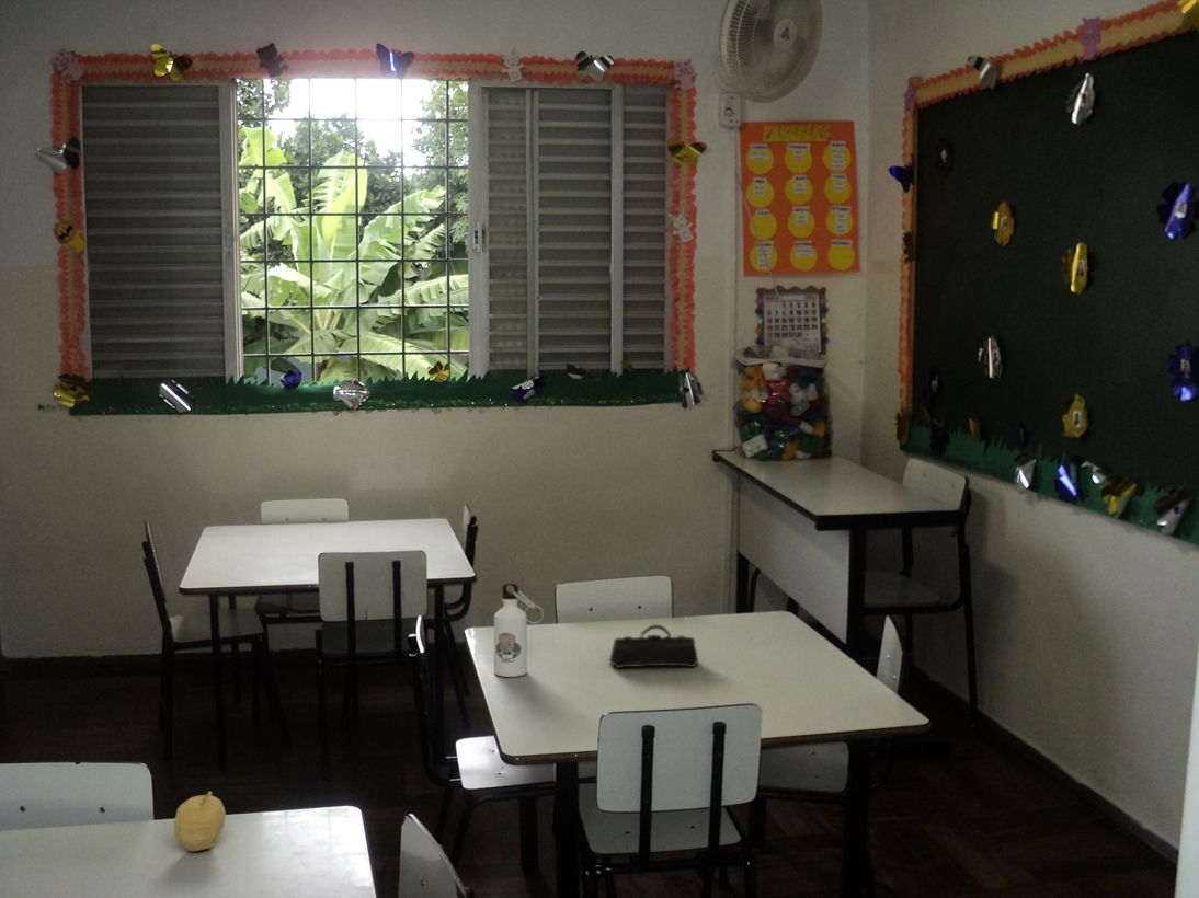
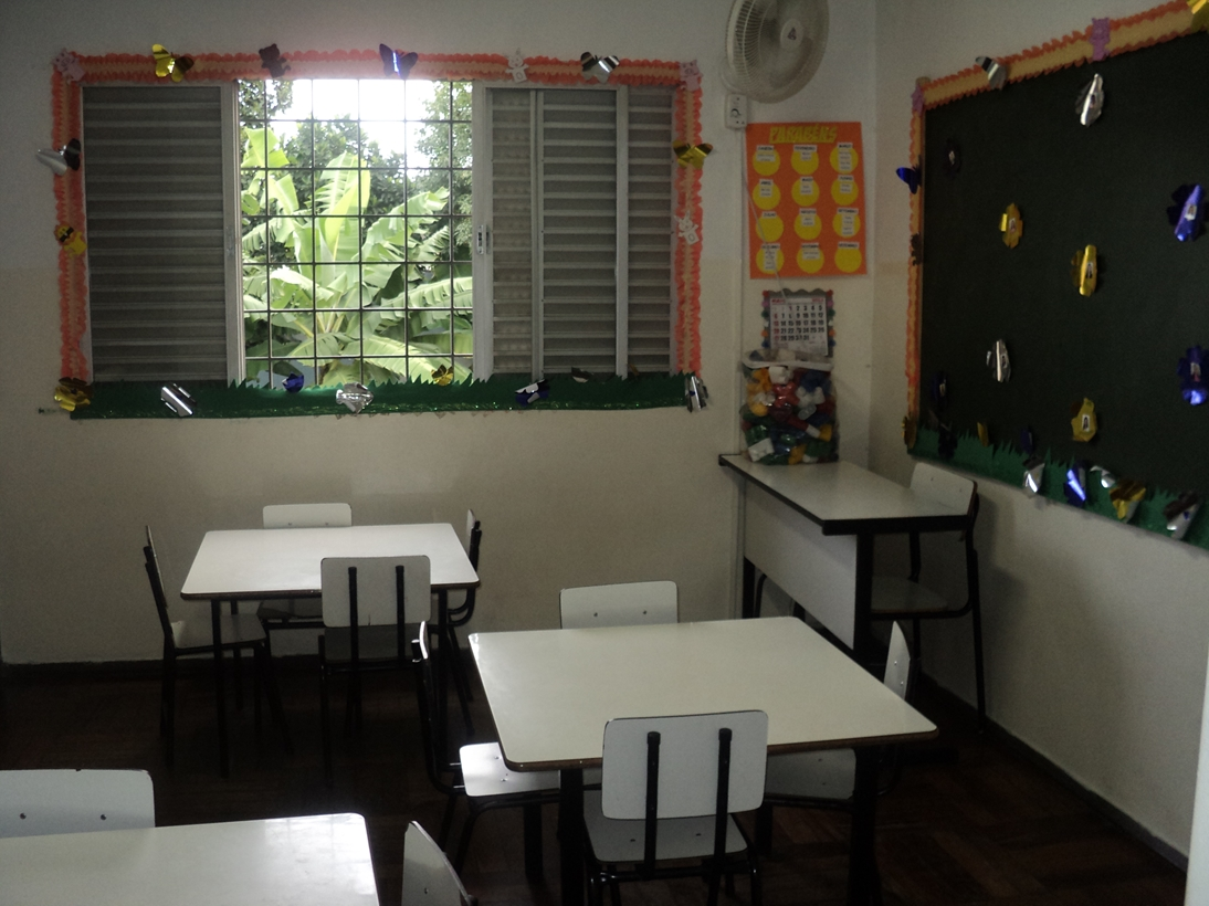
- pencil case [609,624,699,669]
- water bottle [493,582,545,678]
- fruit [173,791,227,852]
